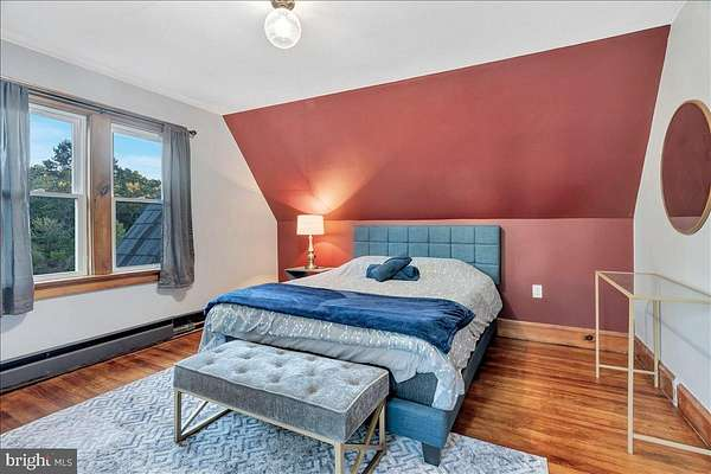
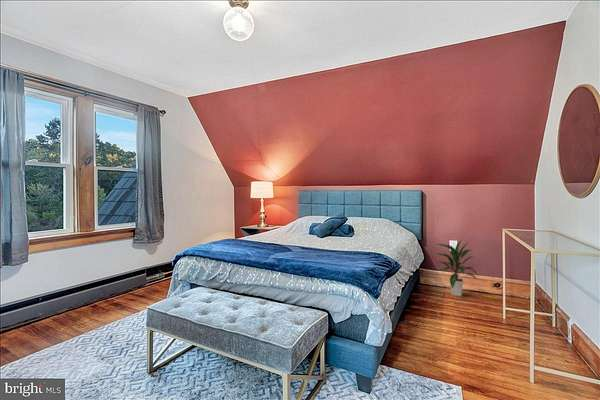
+ indoor plant [435,239,478,297]
